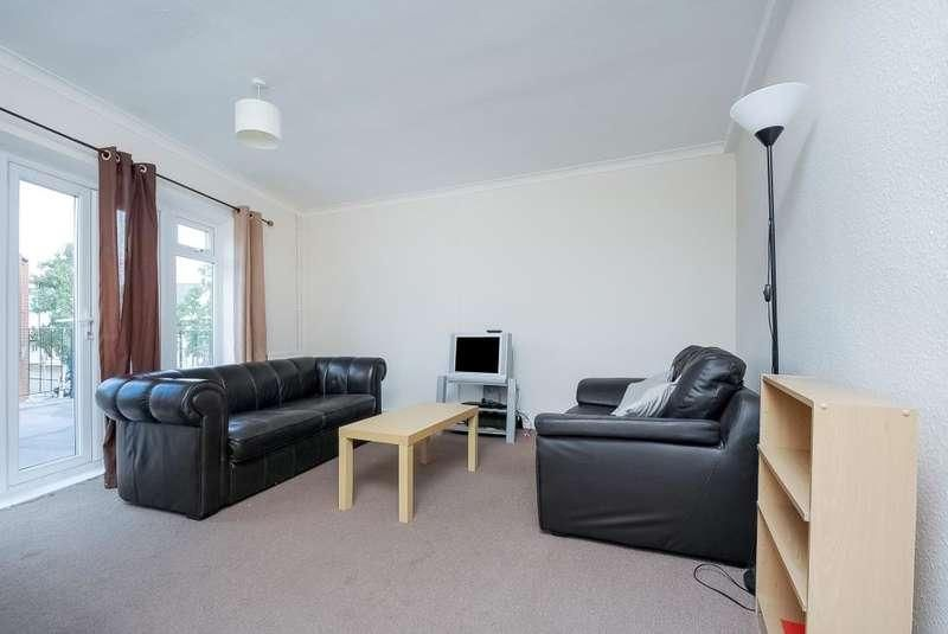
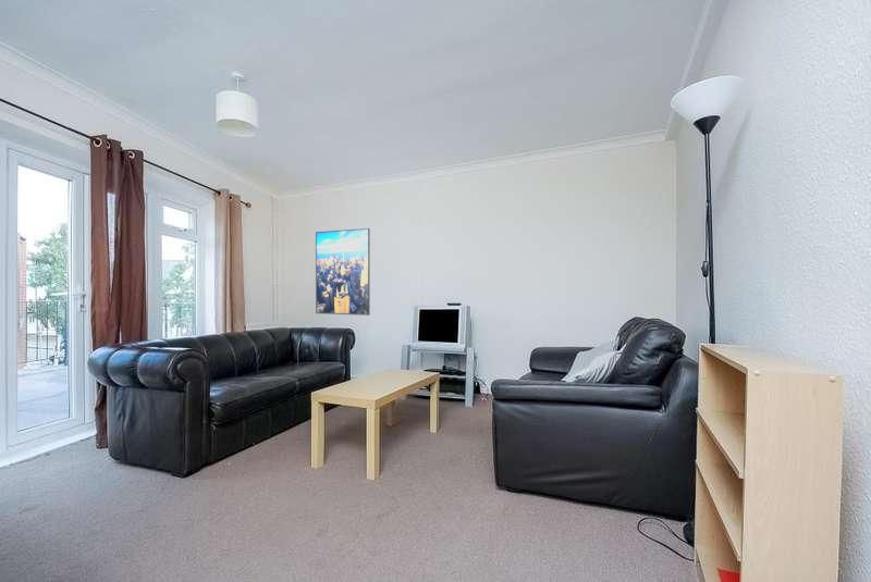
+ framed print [315,227,370,317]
